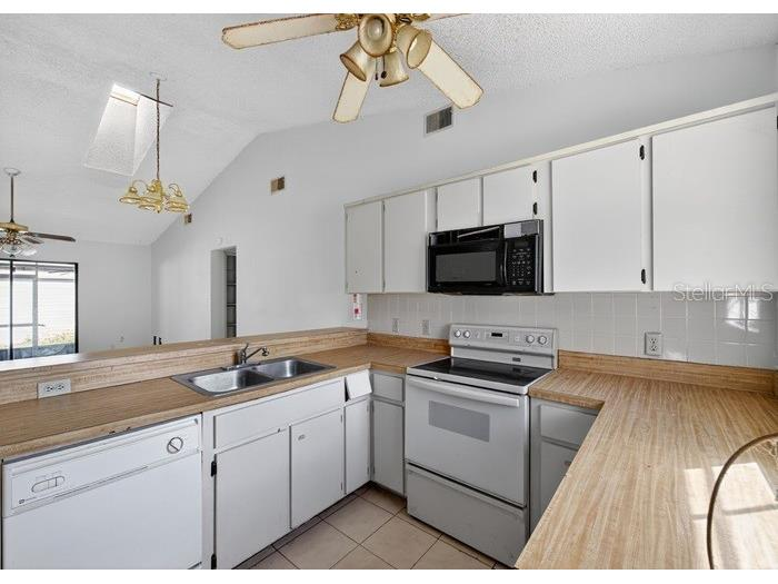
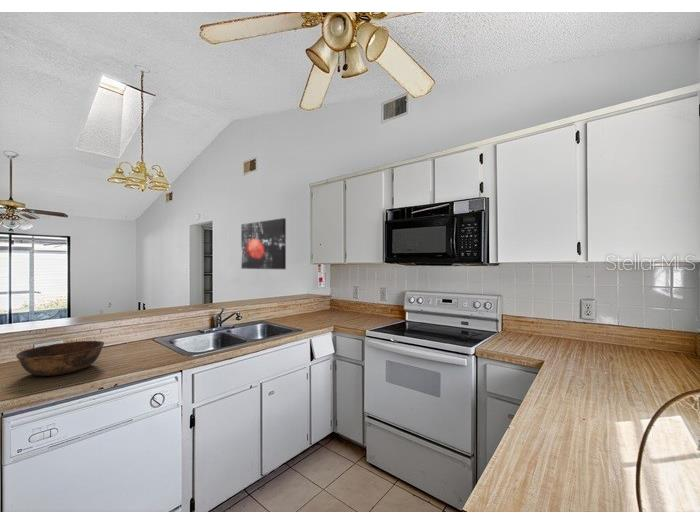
+ bowl [15,340,105,377]
+ wall art [240,217,287,270]
